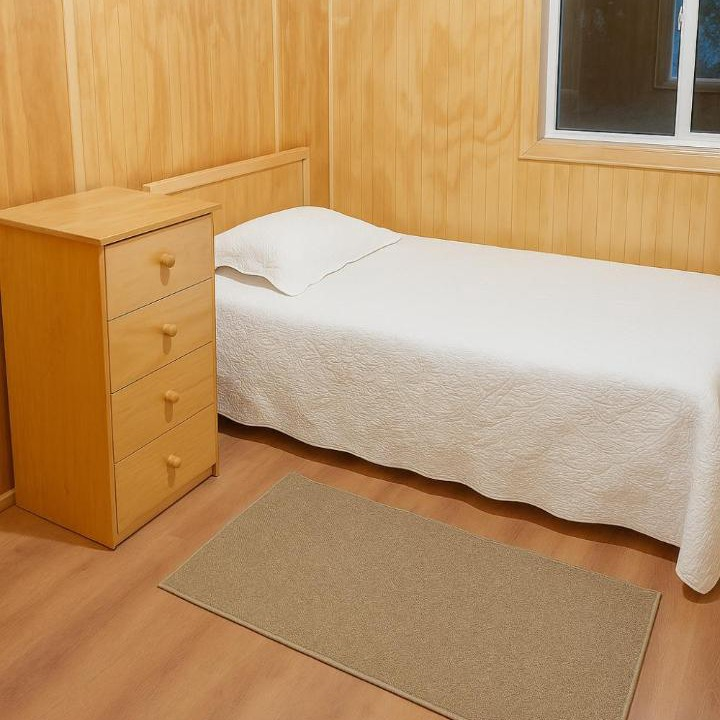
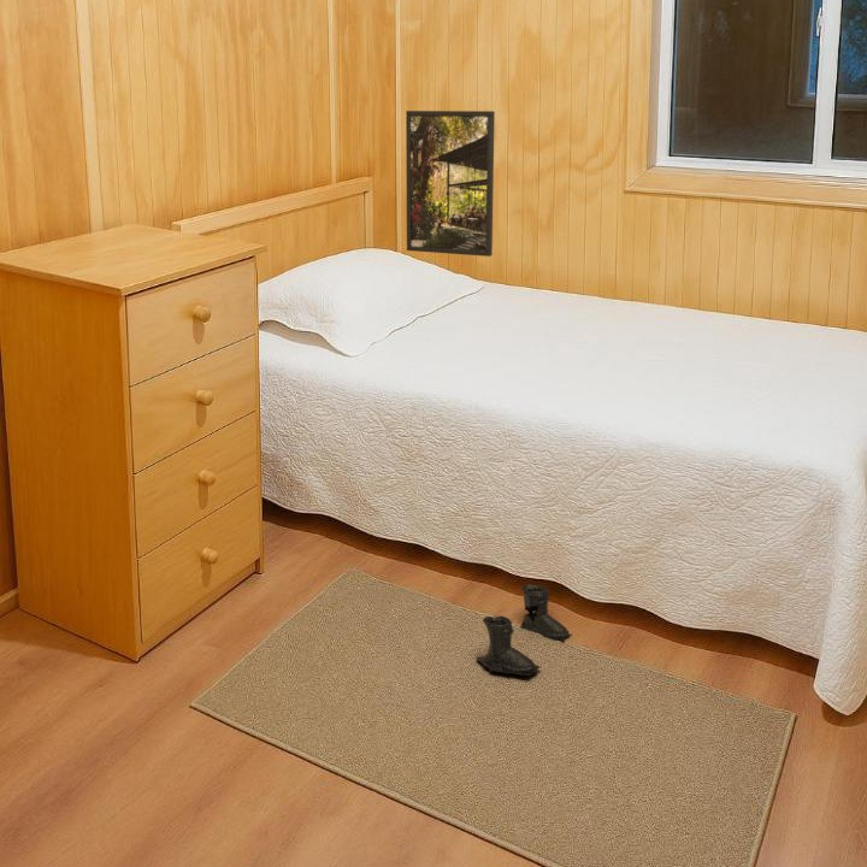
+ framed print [405,110,496,258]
+ boots [476,584,573,677]
